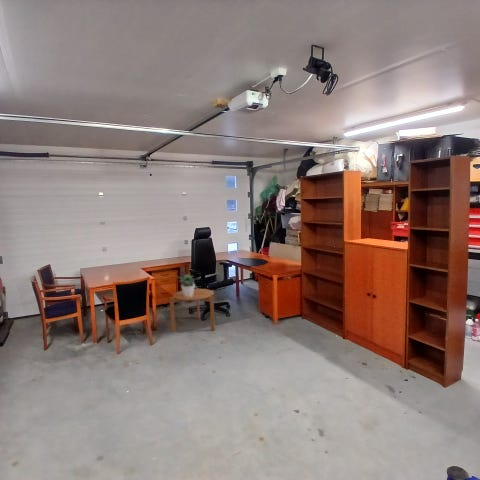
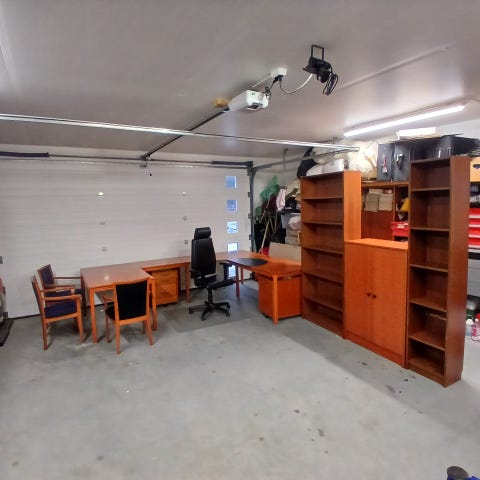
- side table [169,287,216,332]
- potted plant [174,274,201,297]
